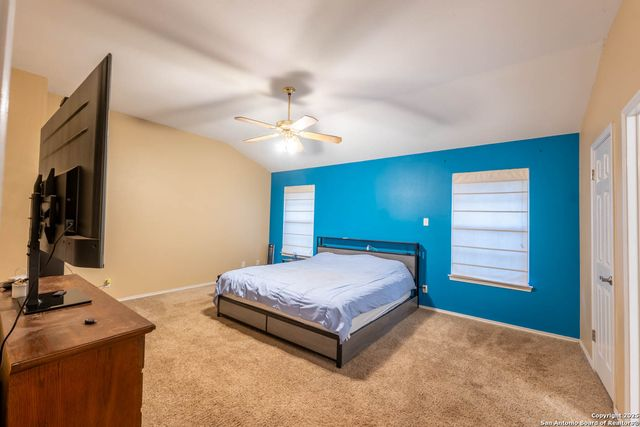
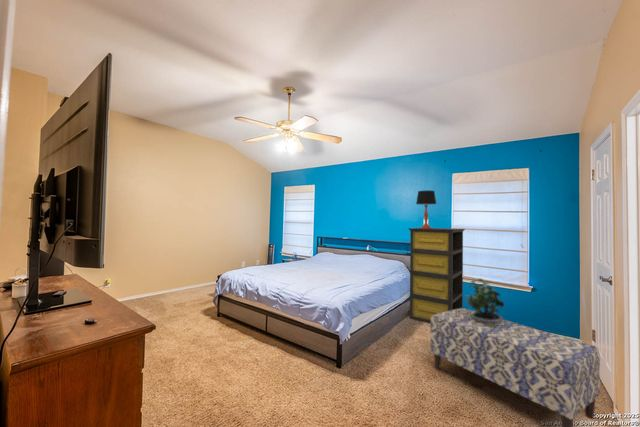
+ bookshelf [407,227,466,324]
+ table lamp [415,189,437,229]
+ potted plant [464,278,506,327]
+ bench [429,307,601,427]
